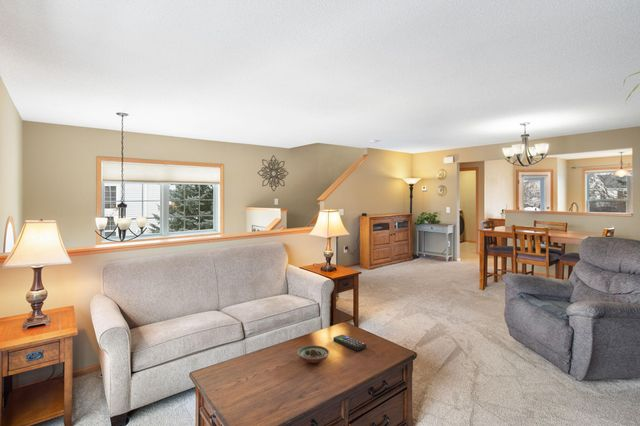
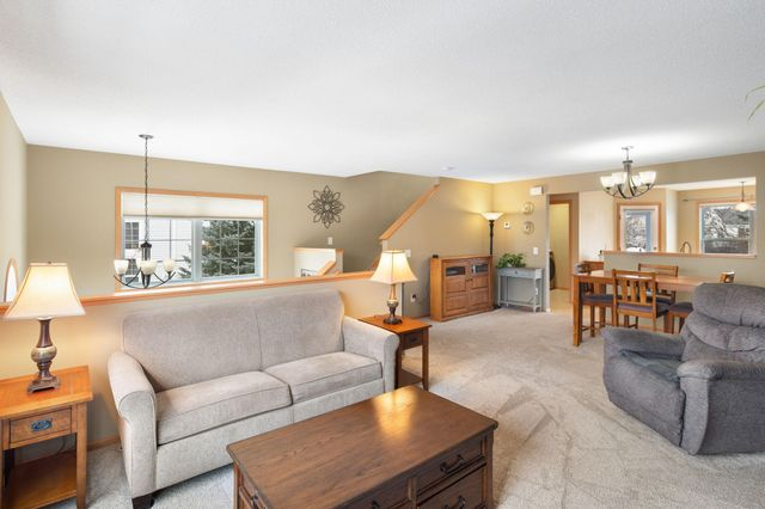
- remote control [332,334,367,352]
- decorative bowl [296,344,331,364]
